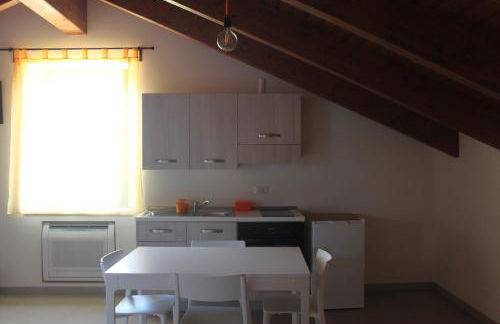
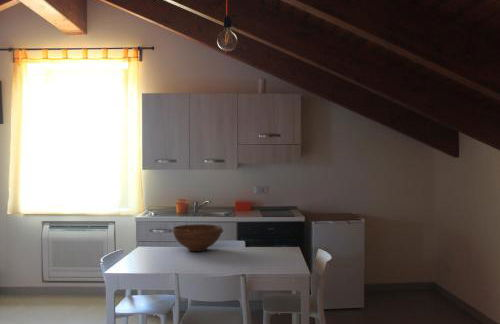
+ fruit bowl [172,223,223,252]
